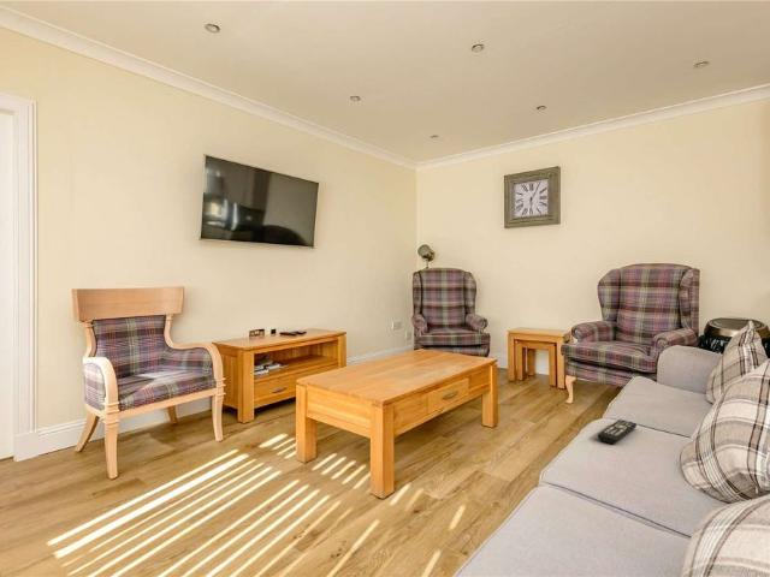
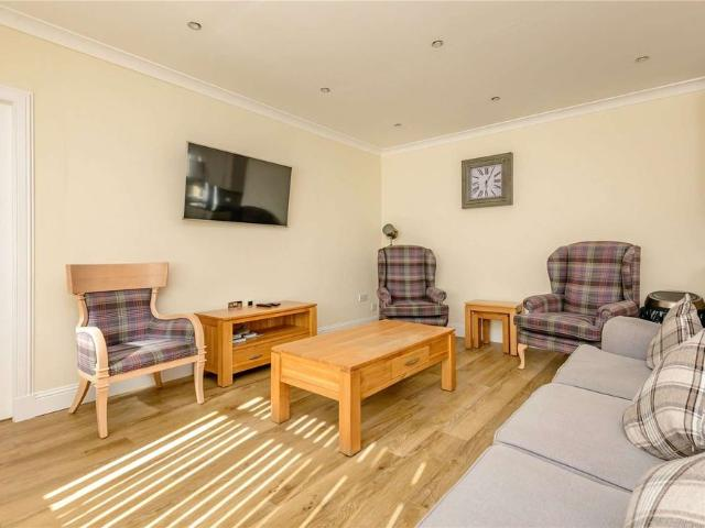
- remote control [597,418,638,445]
